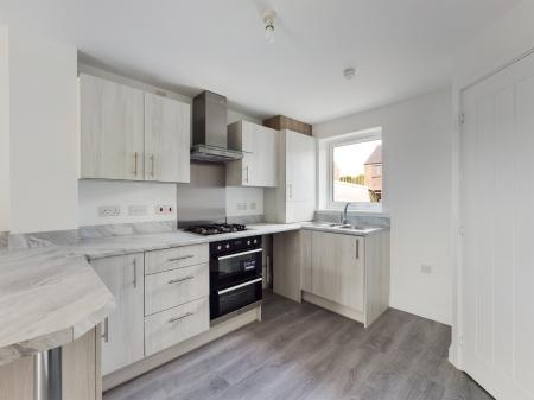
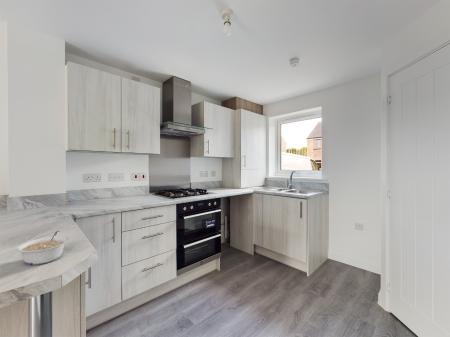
+ legume [15,230,70,266]
